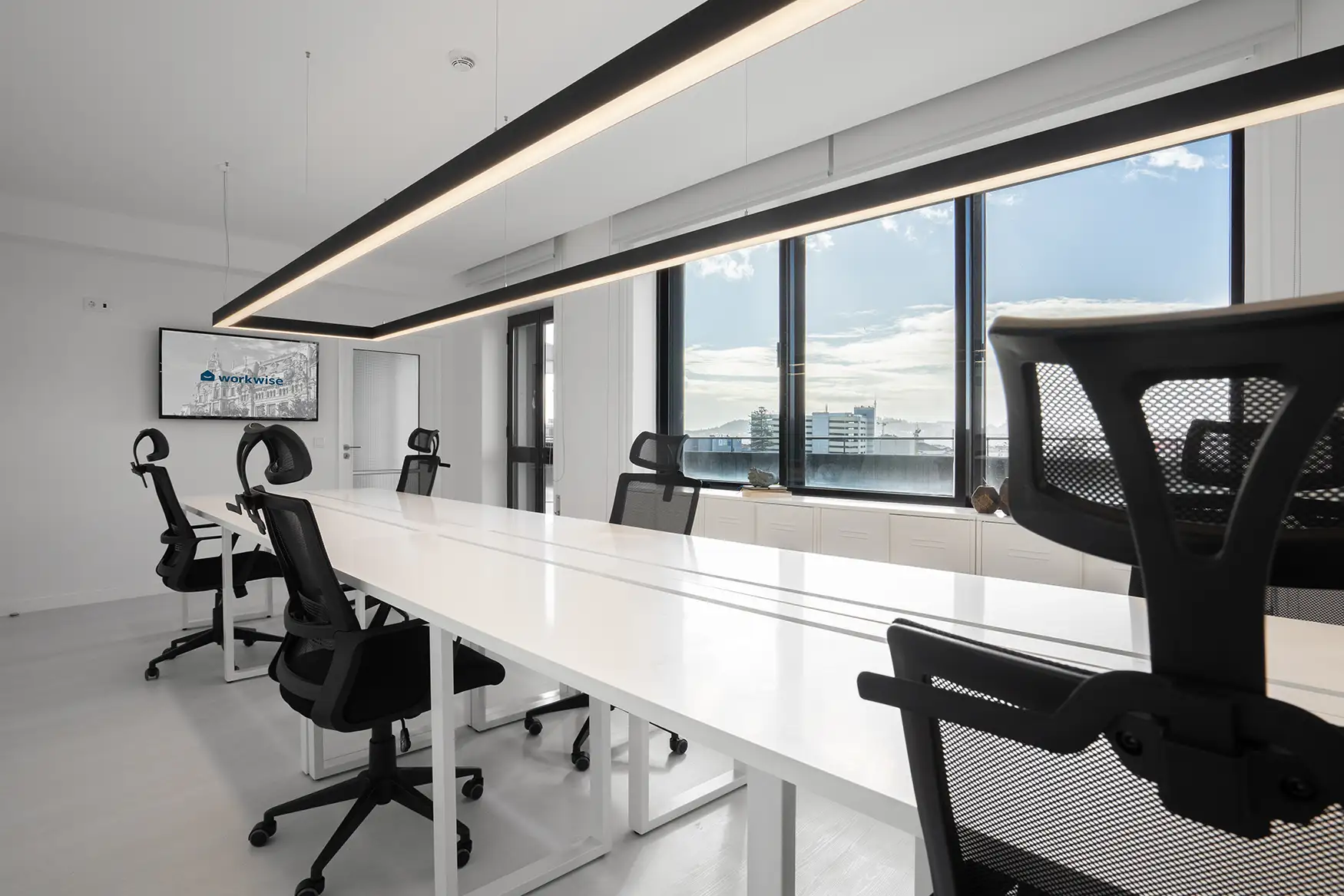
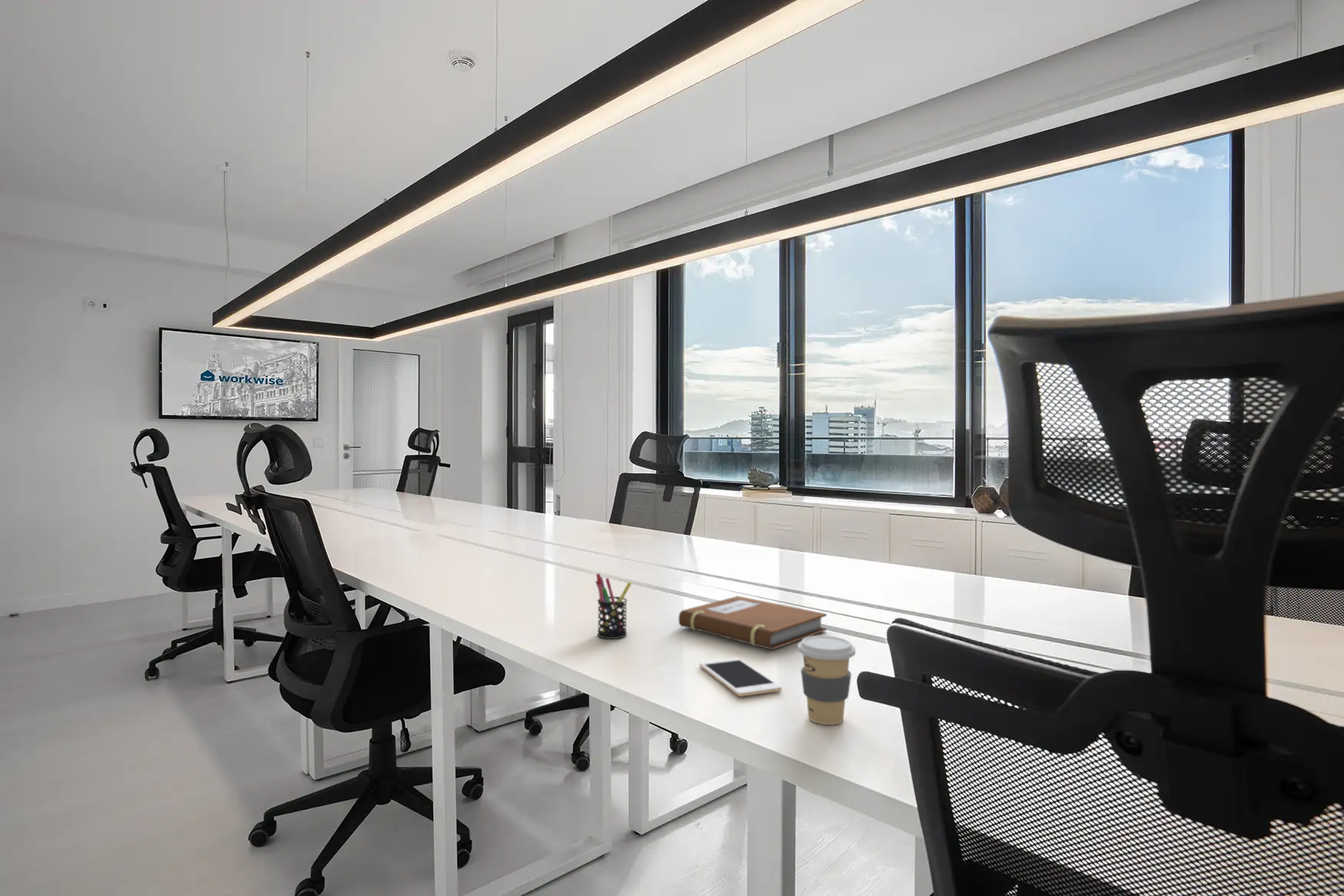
+ coffee cup [797,635,856,726]
+ notebook [678,595,827,650]
+ cell phone [699,657,783,697]
+ pen holder [594,573,632,640]
